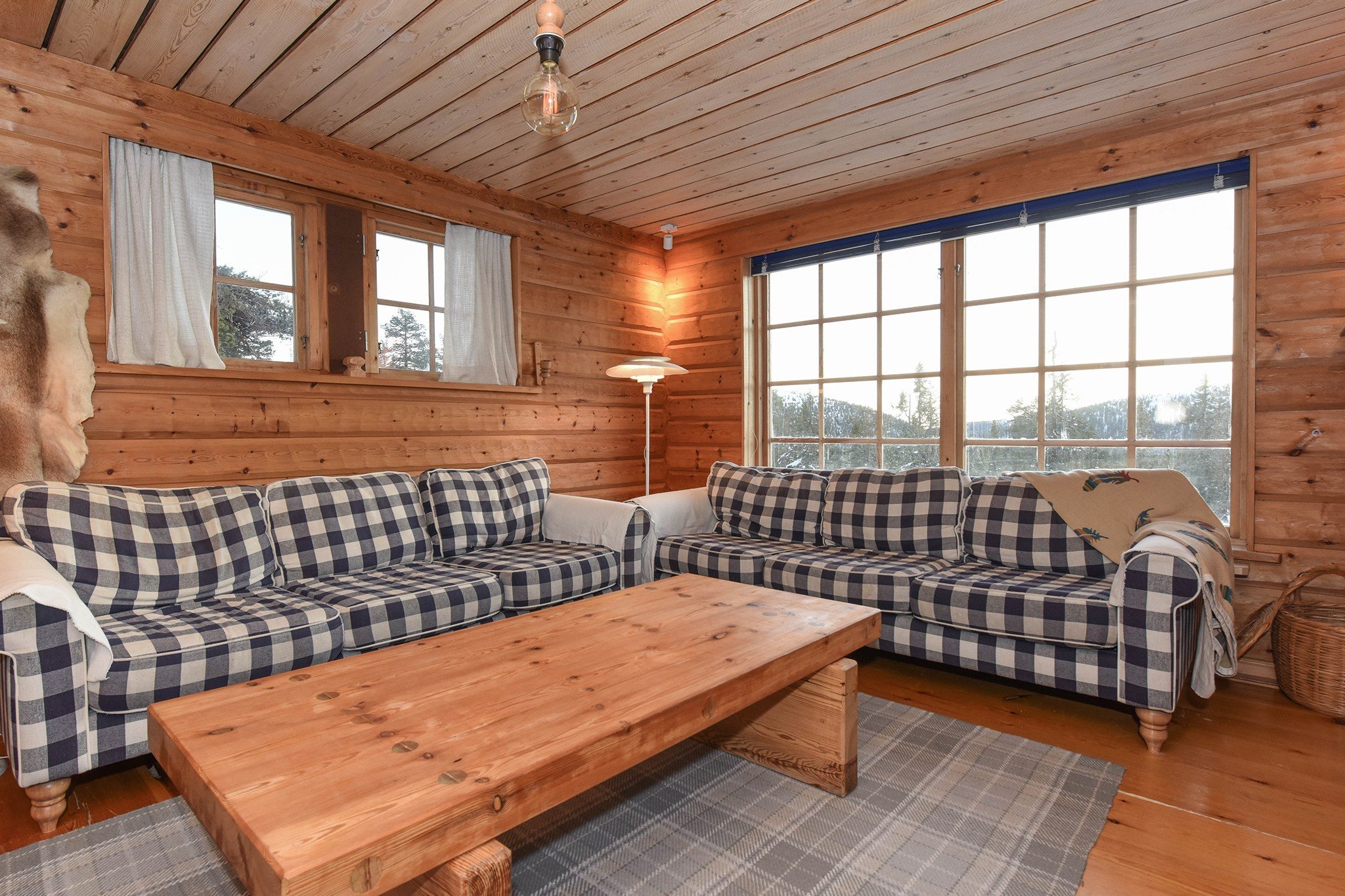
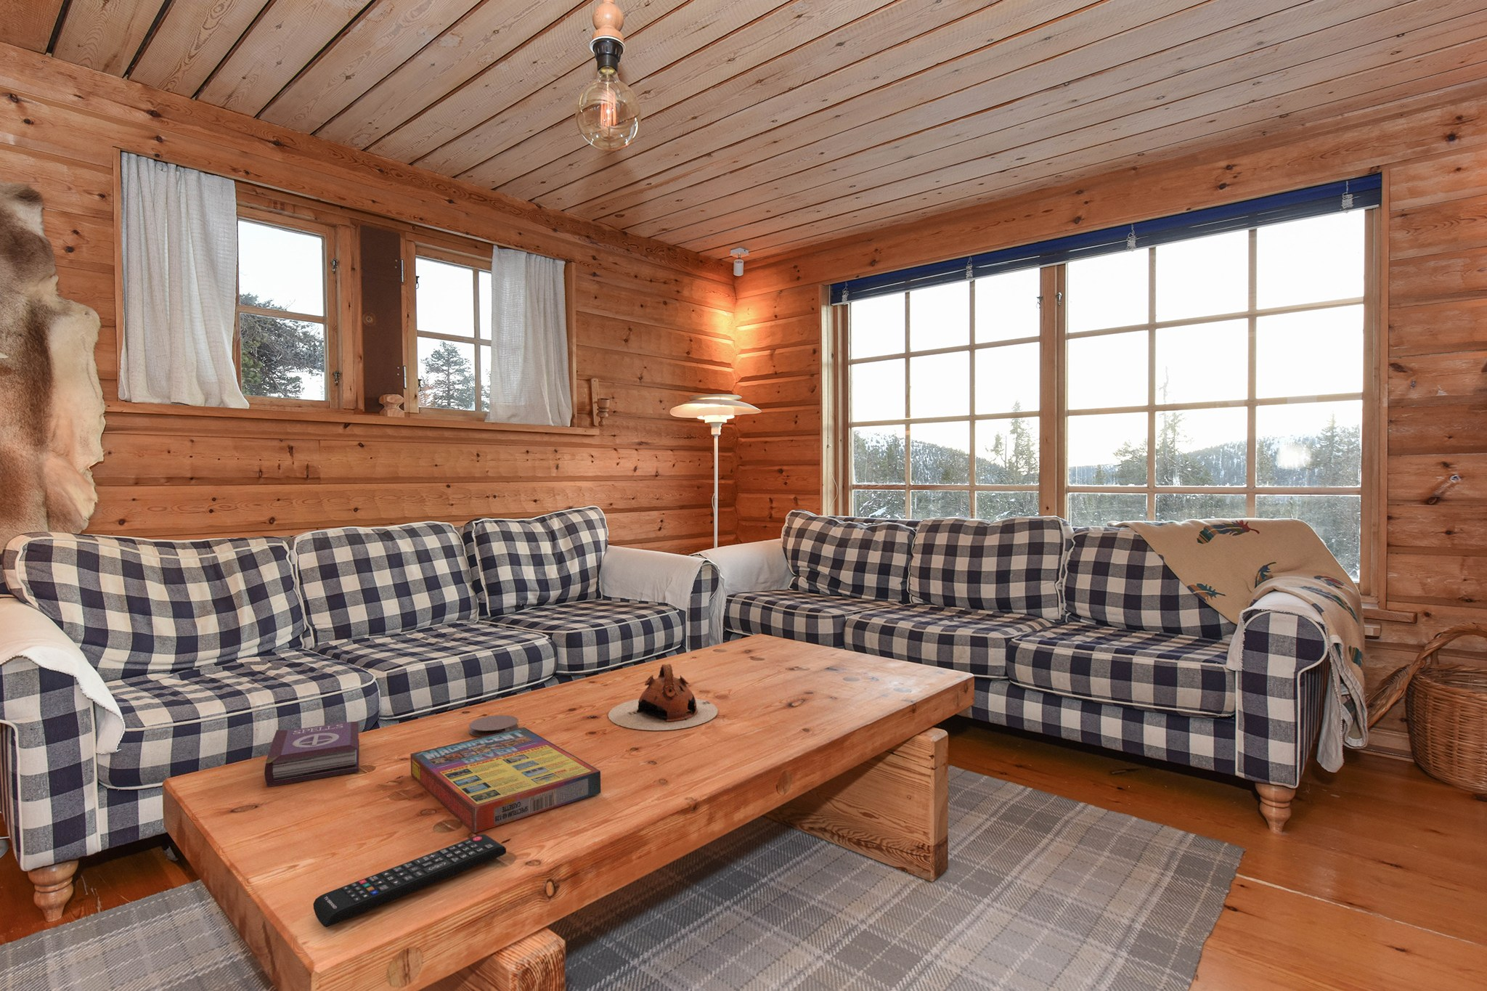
+ game compilation box [409,727,601,834]
+ book [263,721,359,787]
+ teapot [608,664,719,731]
+ coaster [469,714,520,738]
+ remote control [313,834,506,928]
